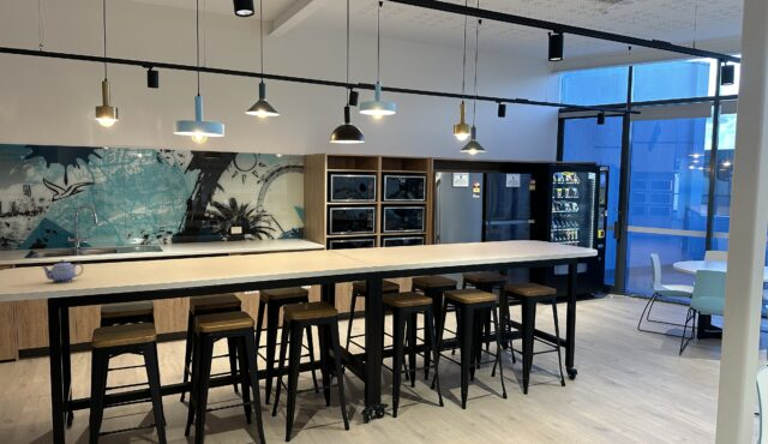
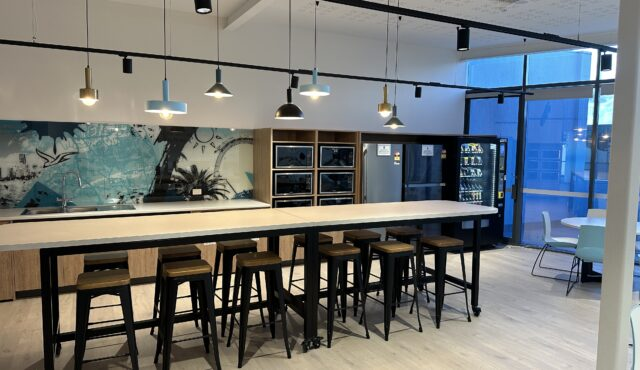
- teapot [41,259,84,283]
